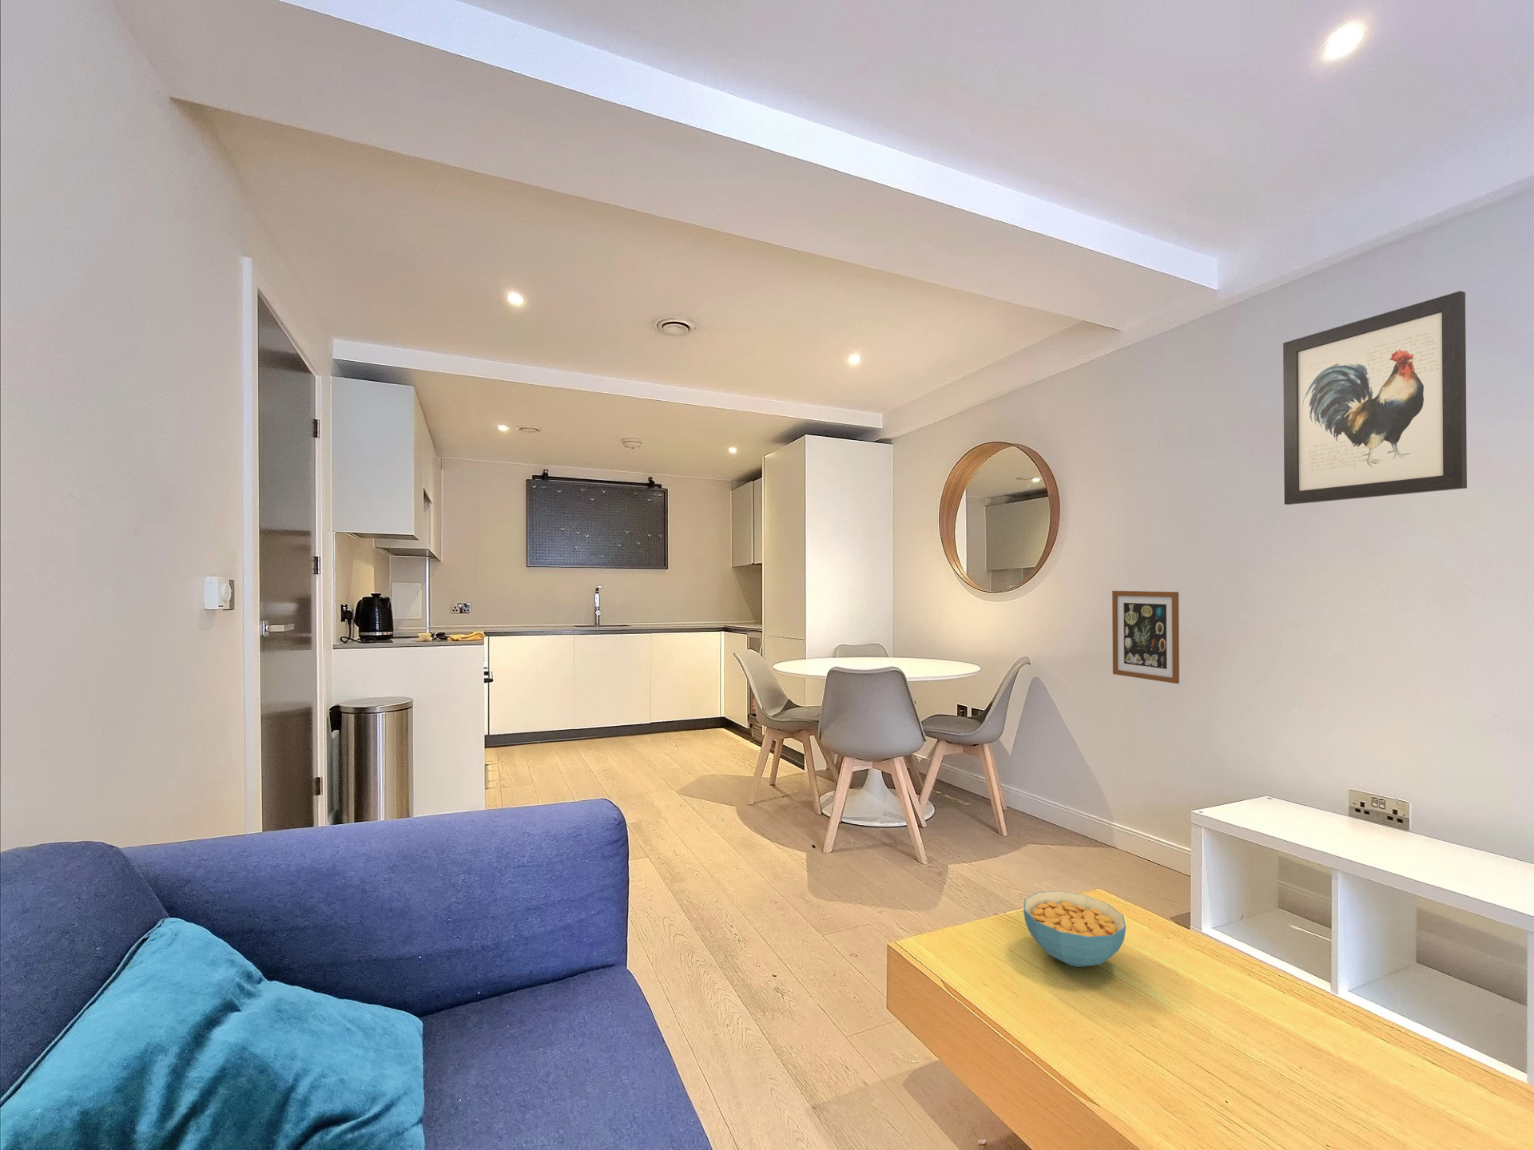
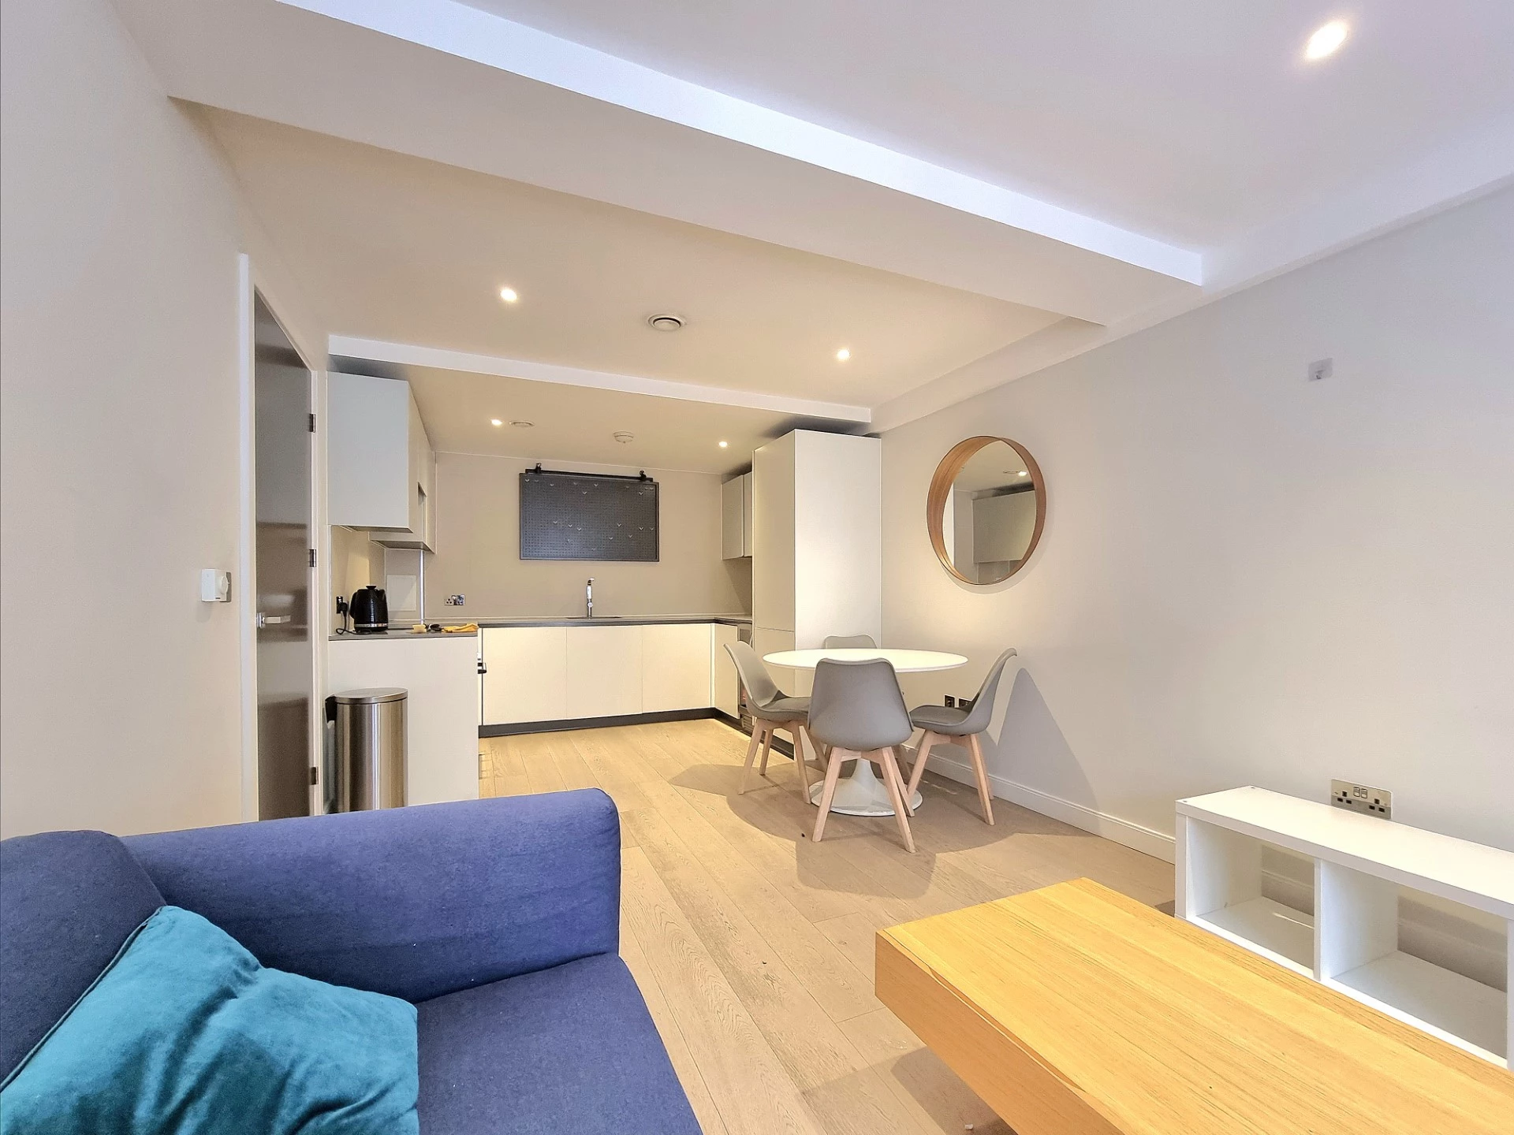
- wall art [1111,591,1180,685]
- wall art [1283,290,1468,505]
- cereal bowl [1023,890,1127,968]
